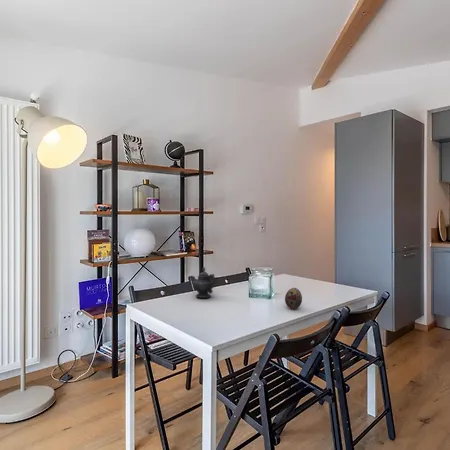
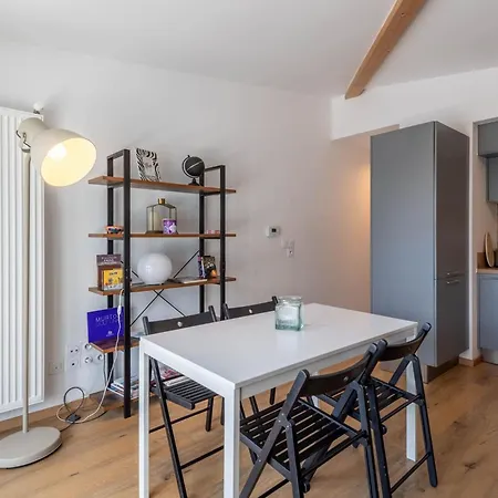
- decorative egg [284,287,303,310]
- teapot [190,266,216,299]
